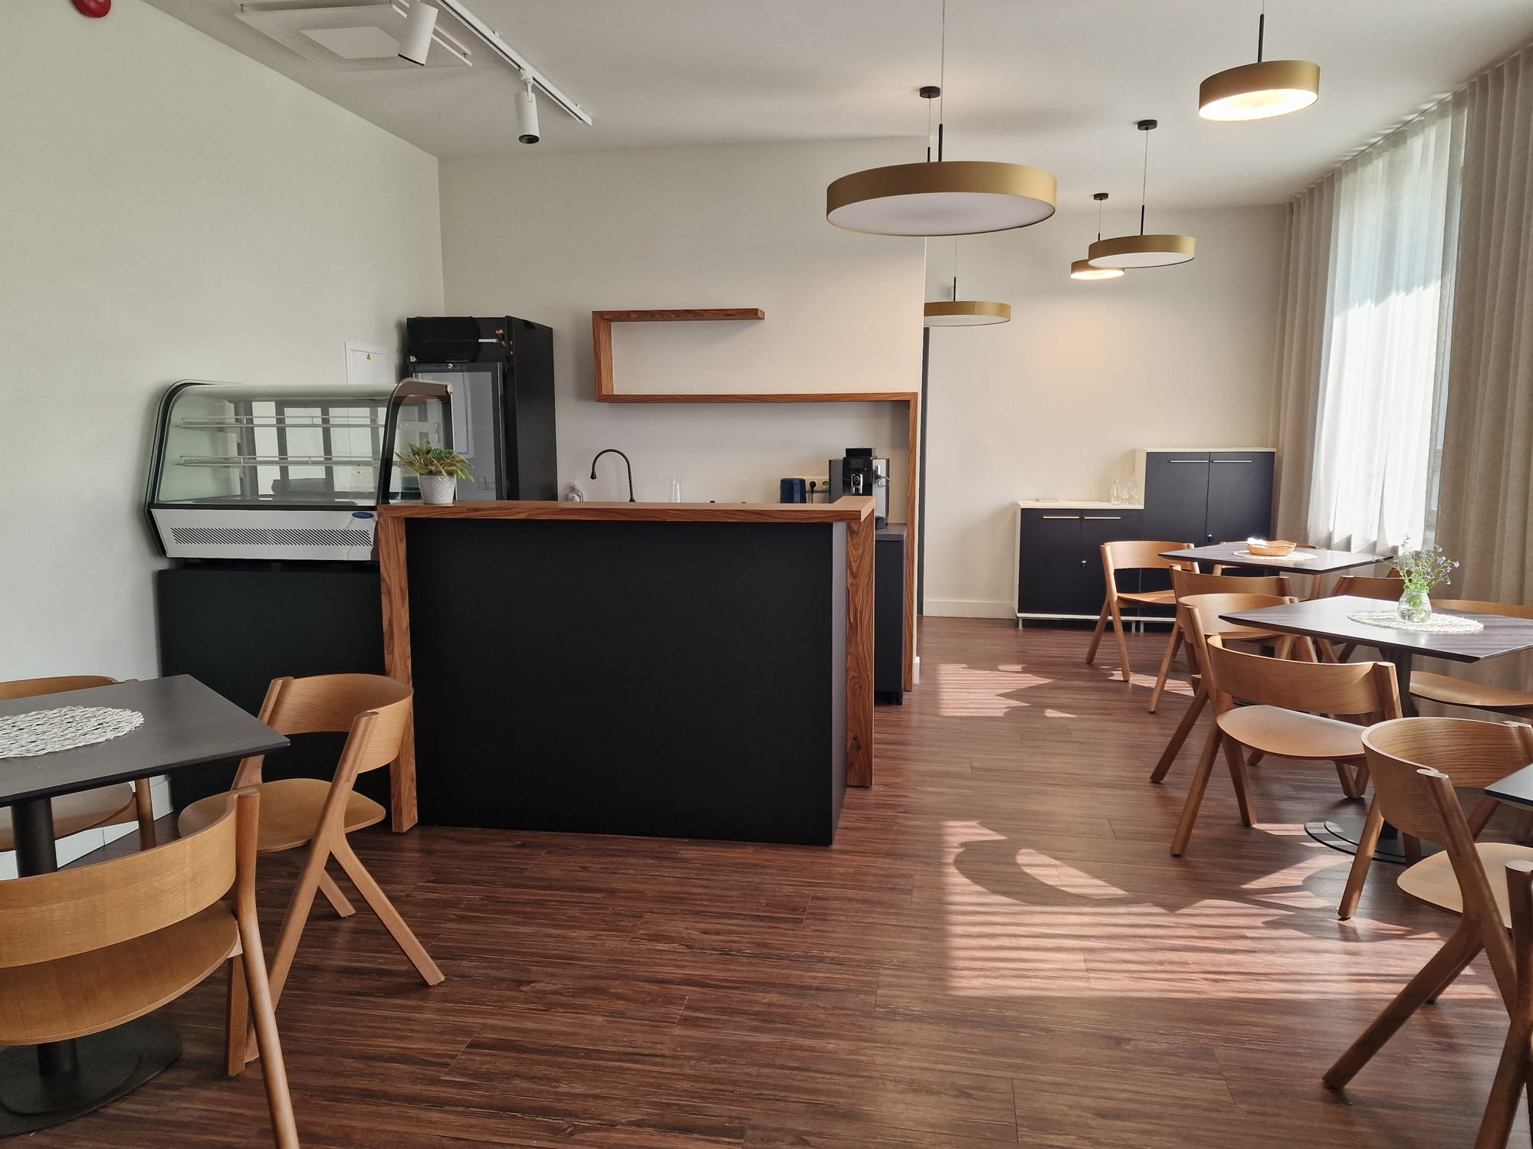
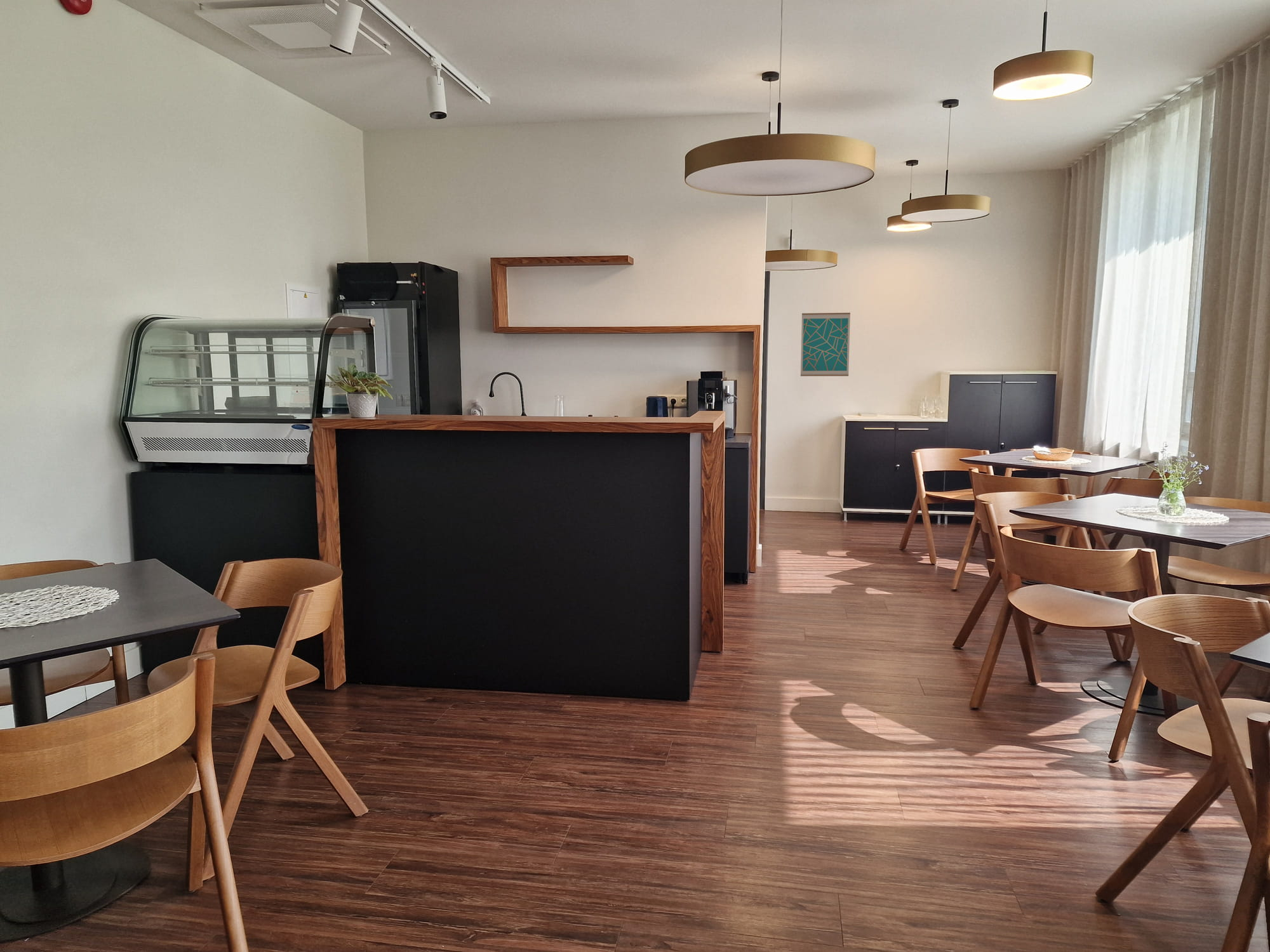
+ wall art [800,312,851,377]
